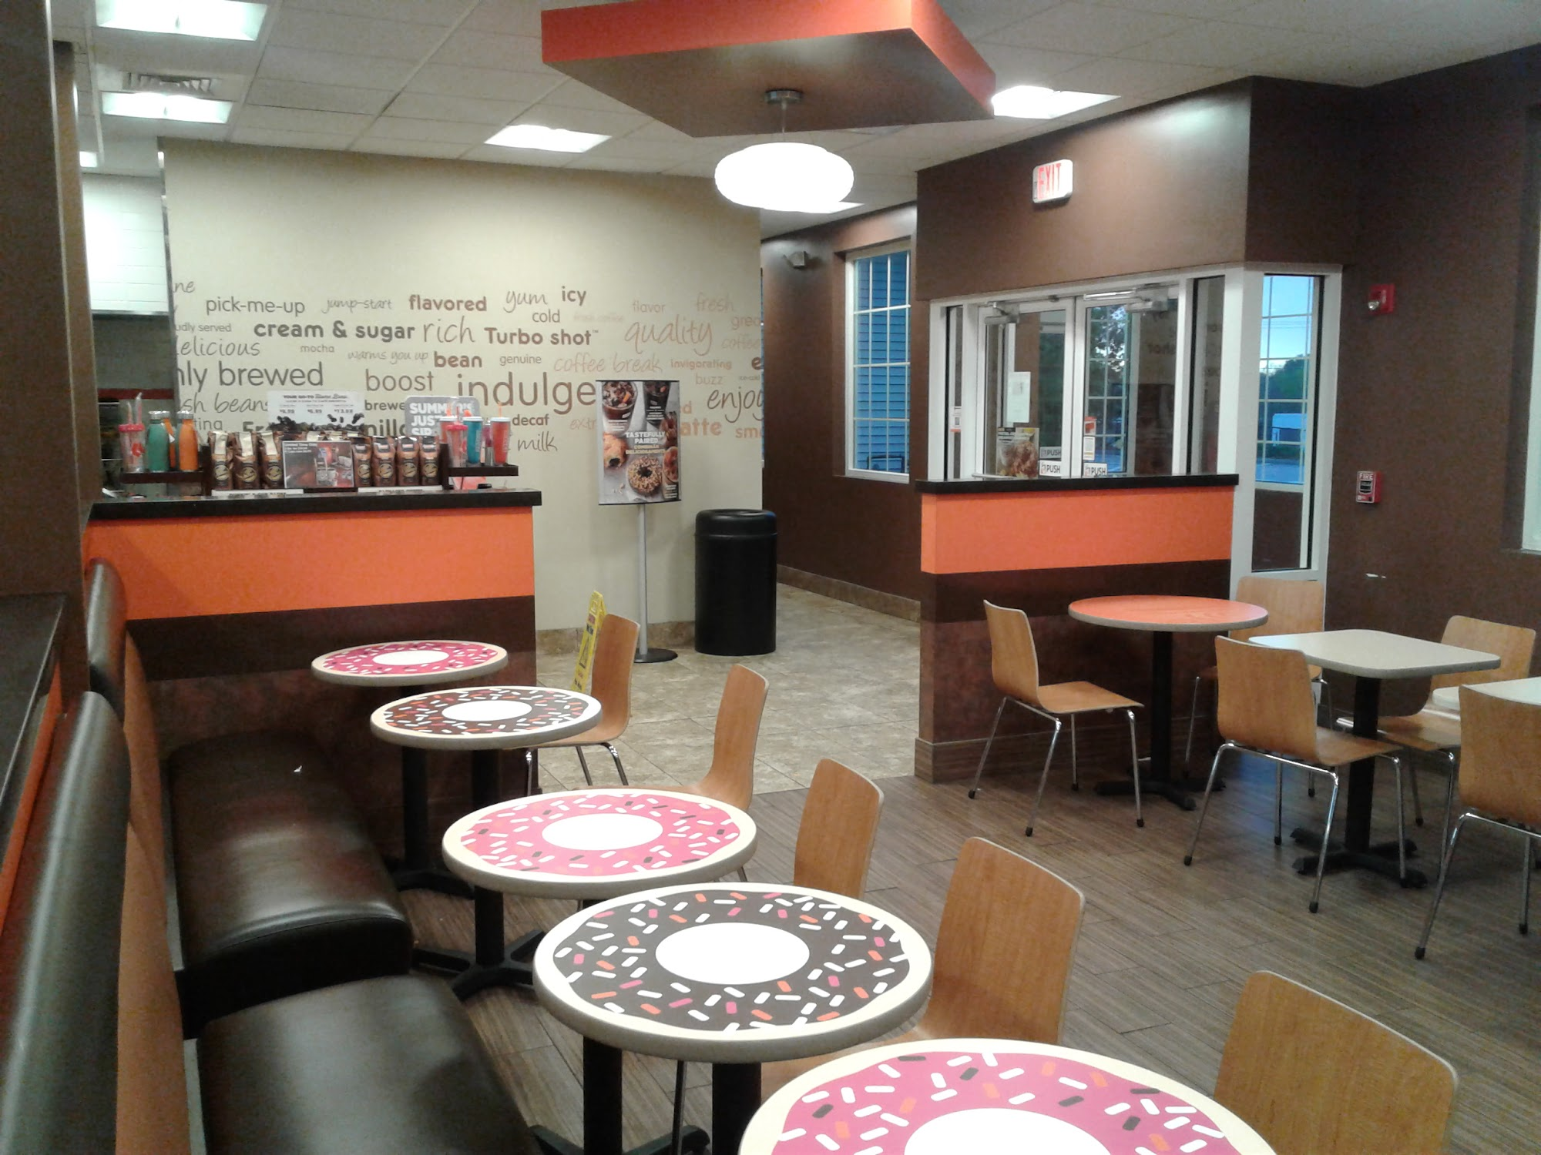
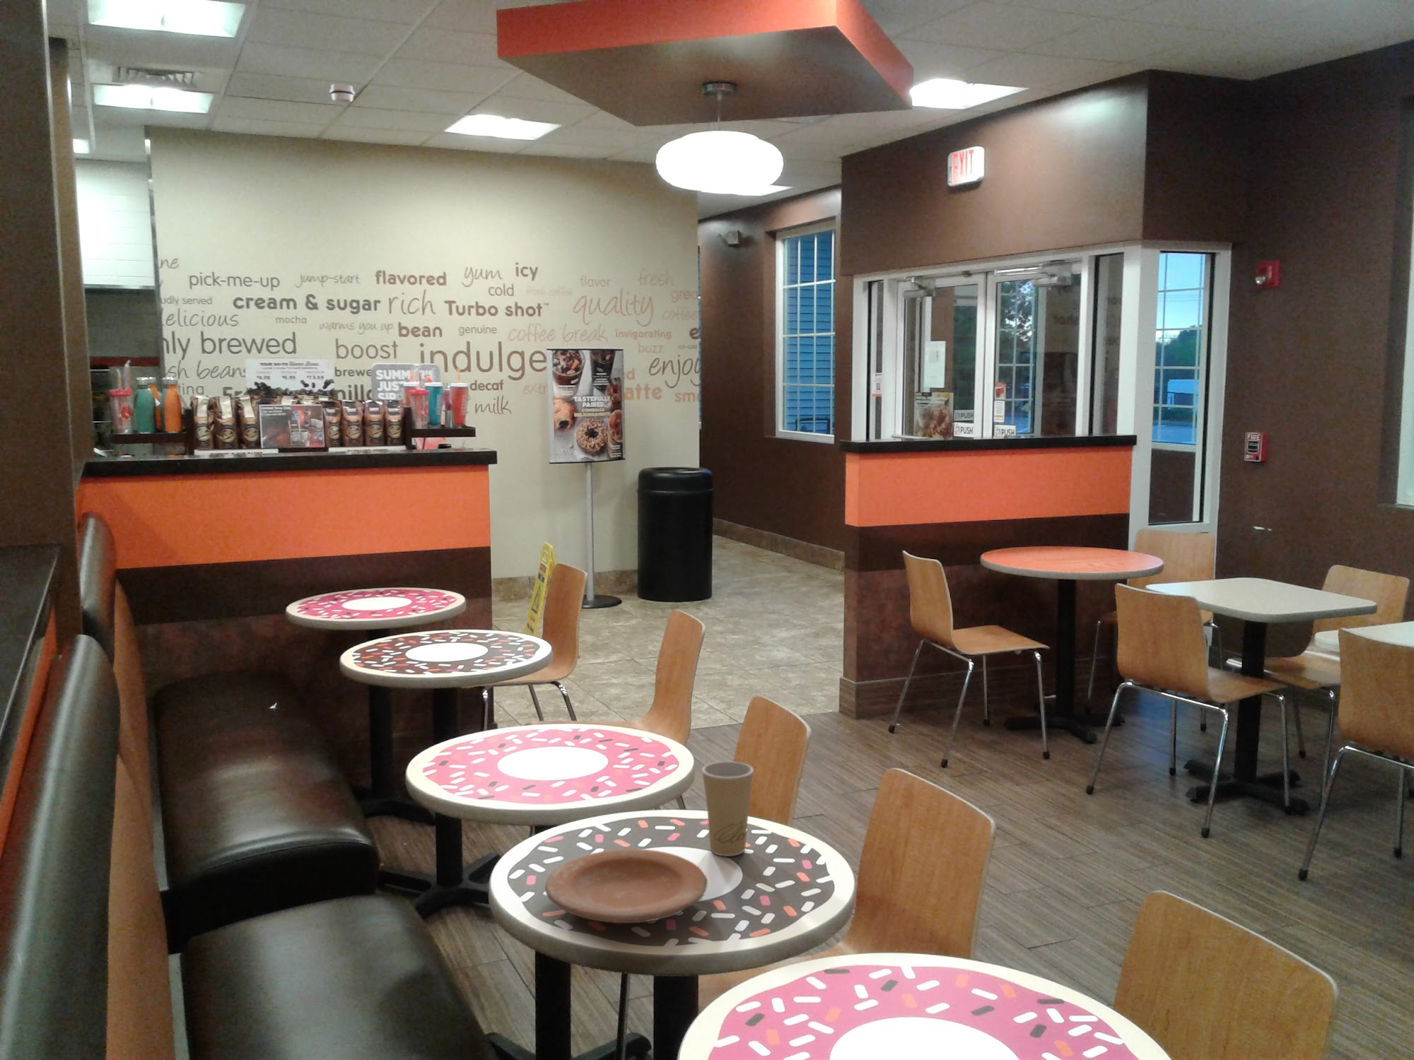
+ plate [544,848,708,924]
+ smoke detector [328,84,355,104]
+ paper cup [701,760,755,857]
